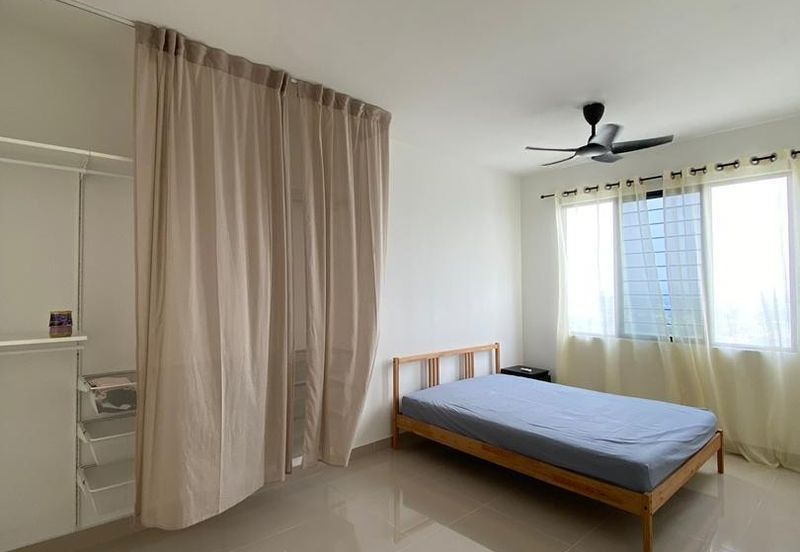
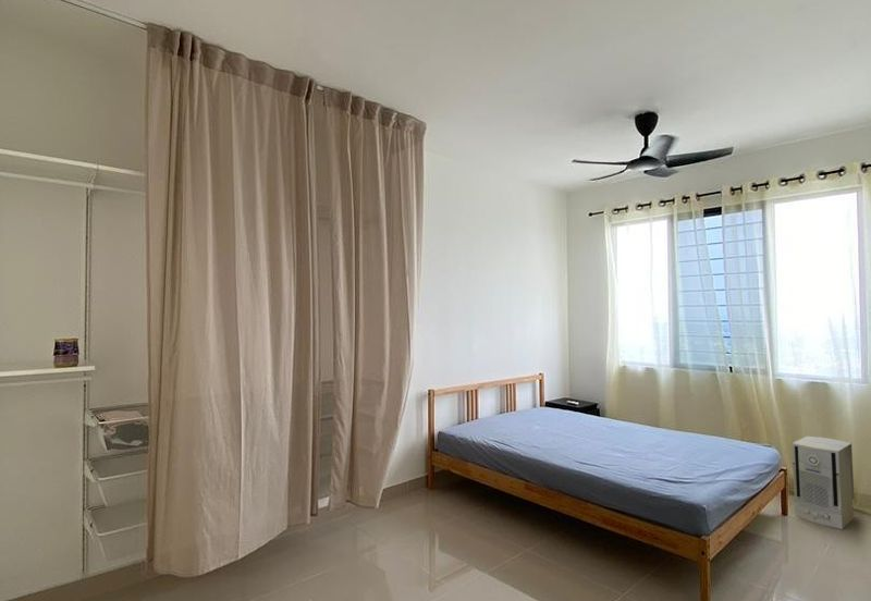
+ air purifier [792,436,856,530]
